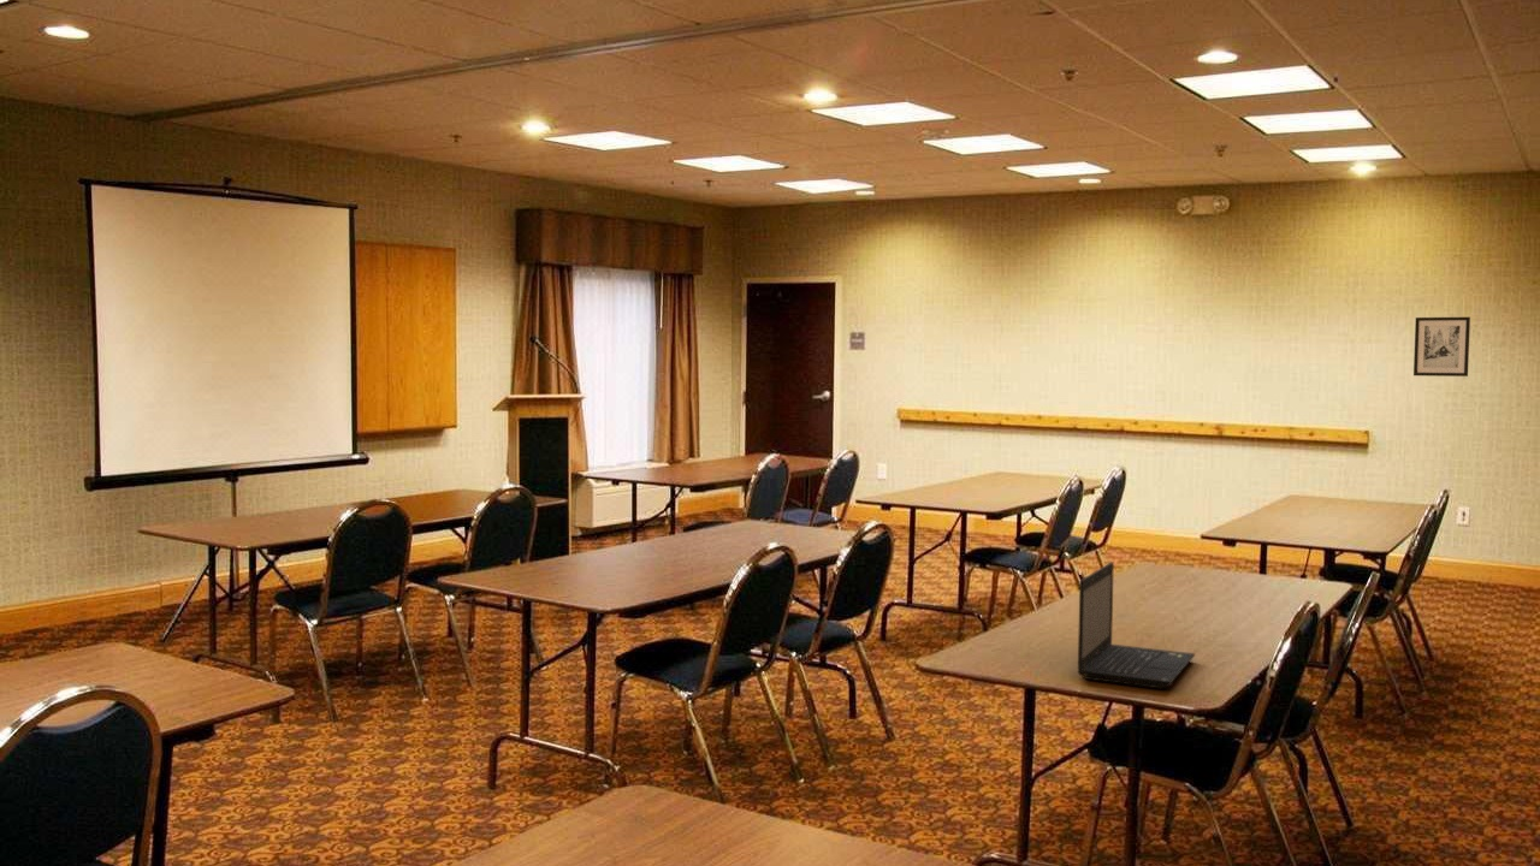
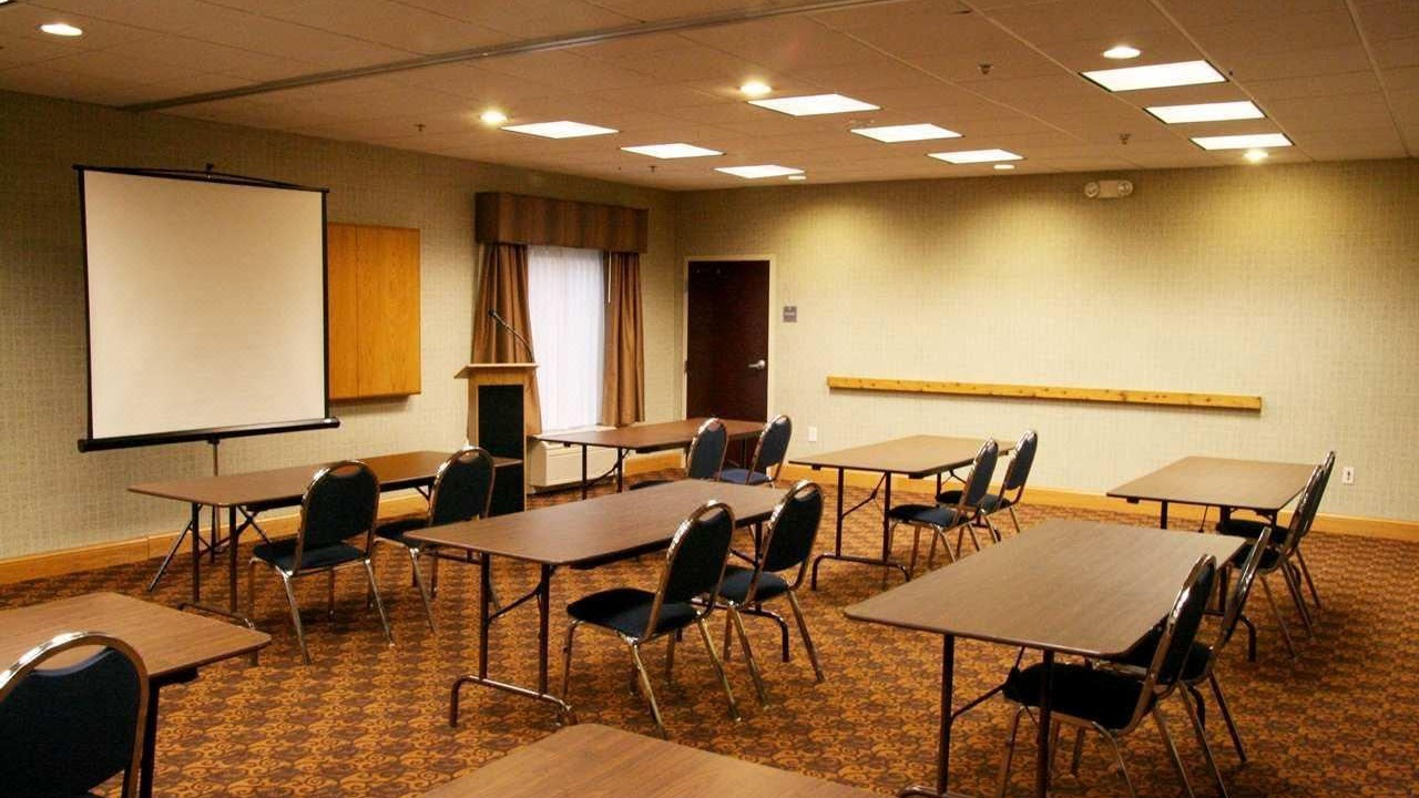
- wall art [1412,316,1471,378]
- laptop [1077,560,1196,690]
